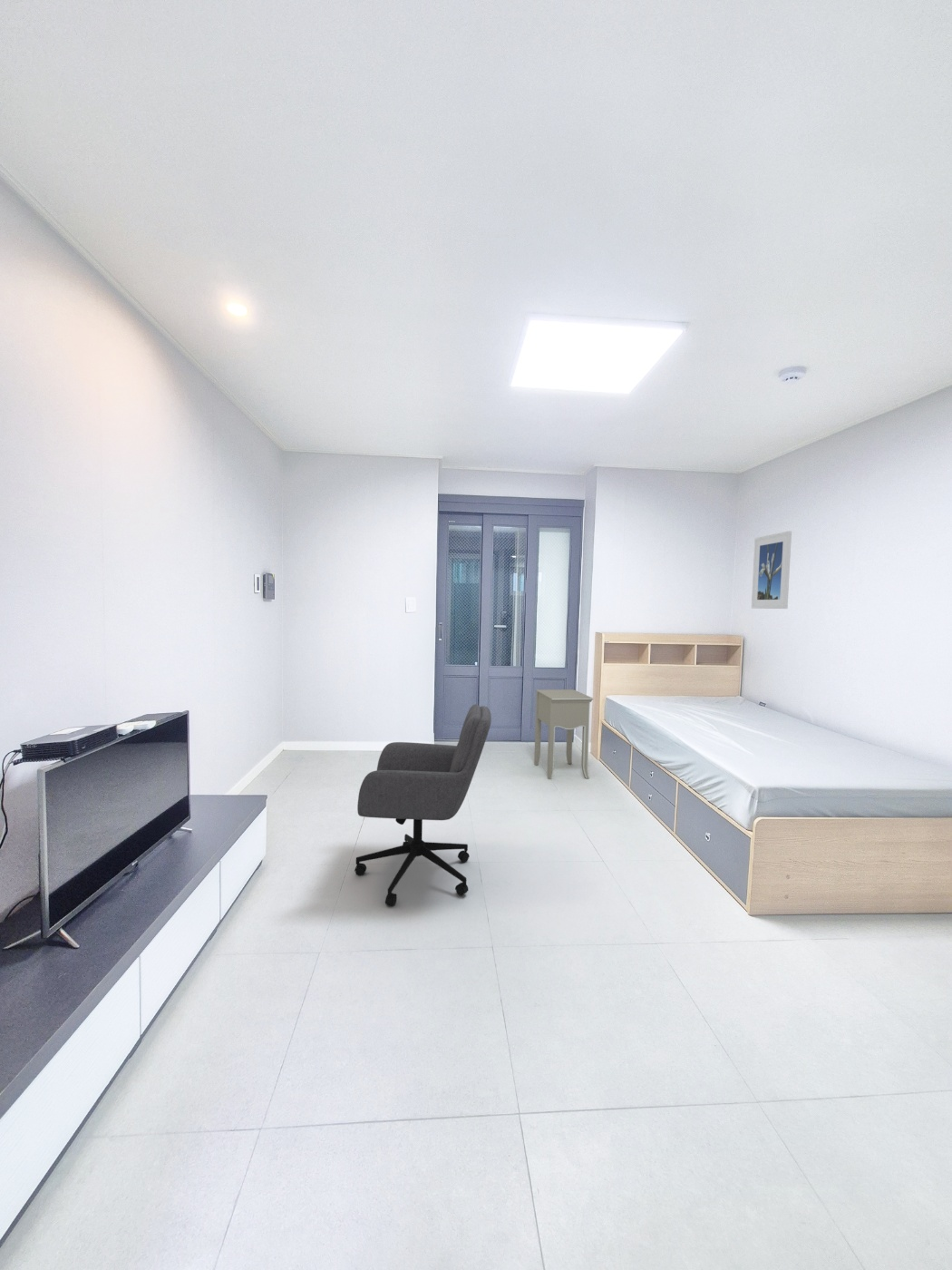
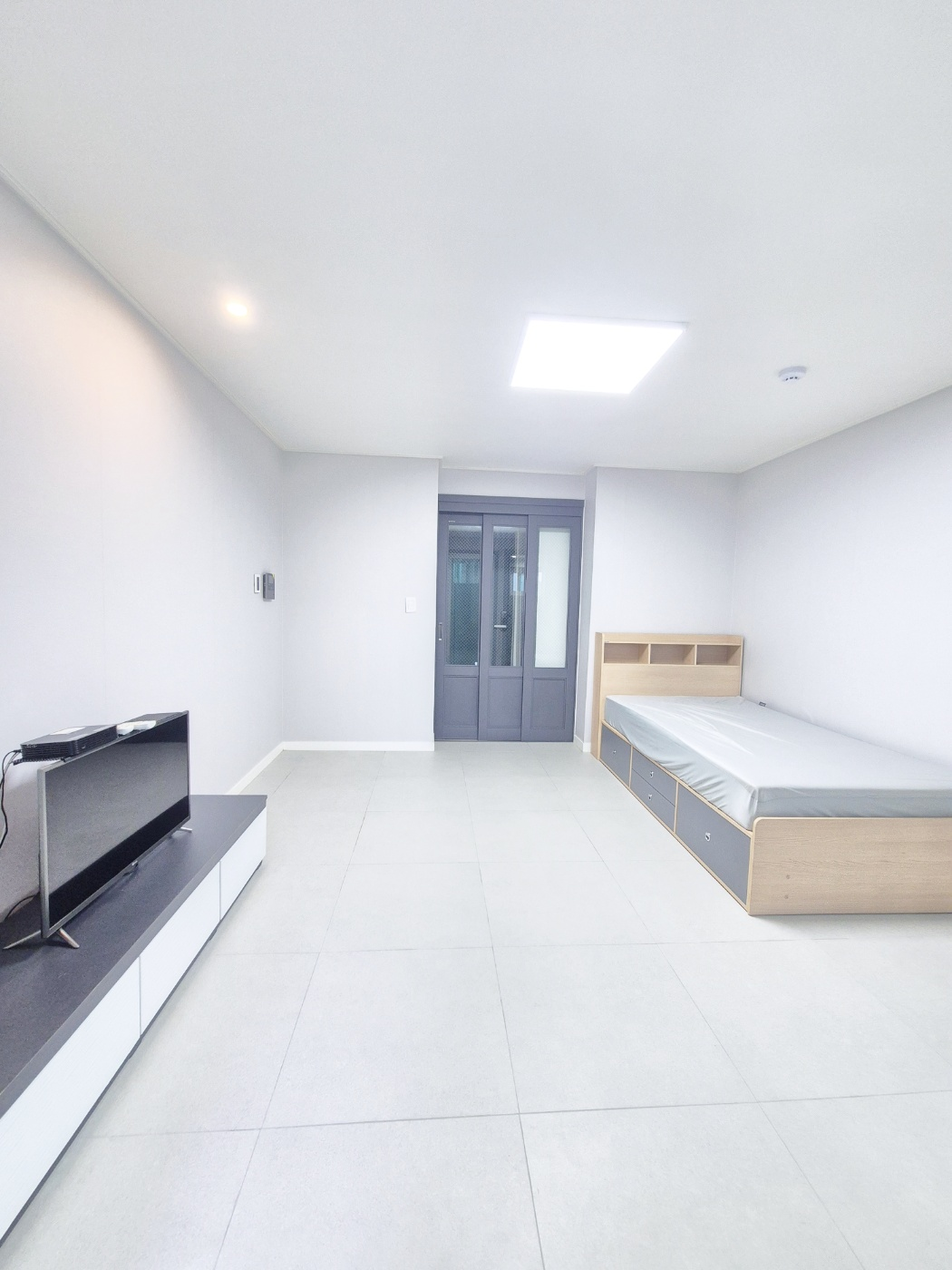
- office chair [354,704,492,907]
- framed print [751,530,792,610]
- nightstand [533,689,595,780]
